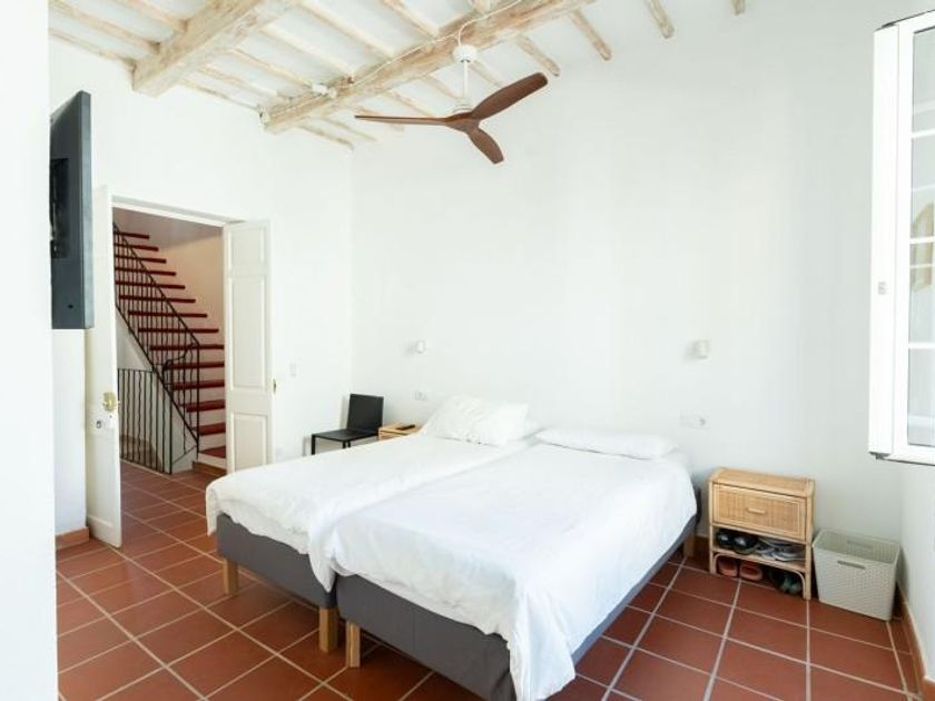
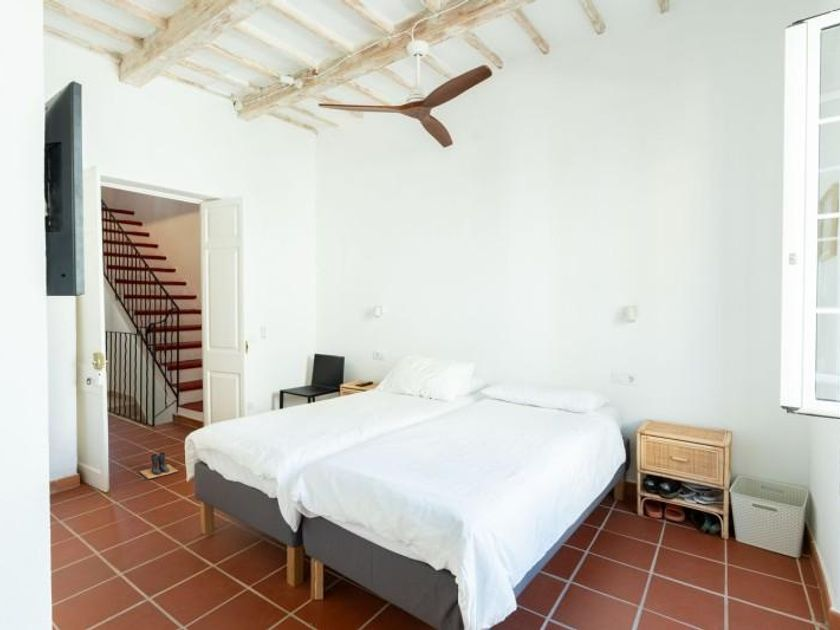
+ boots [139,451,179,480]
